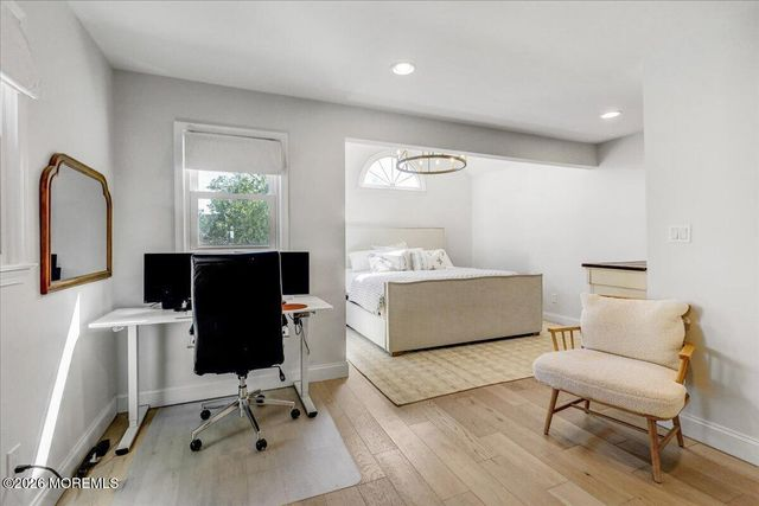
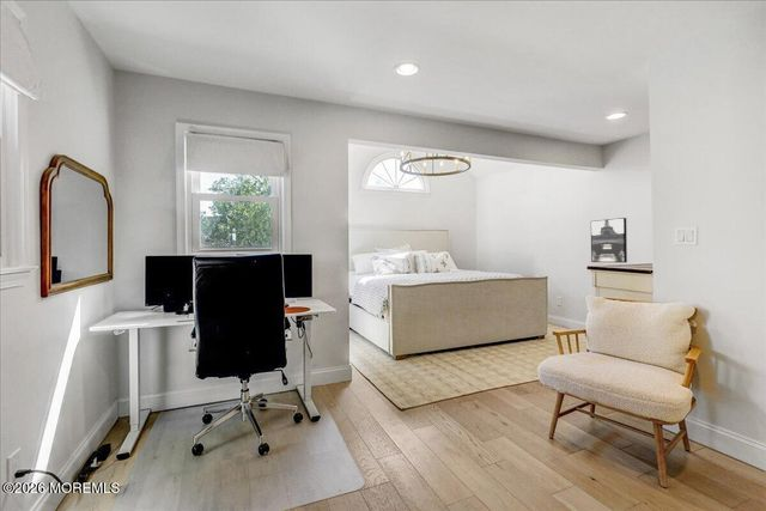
+ wall art [590,217,628,263]
